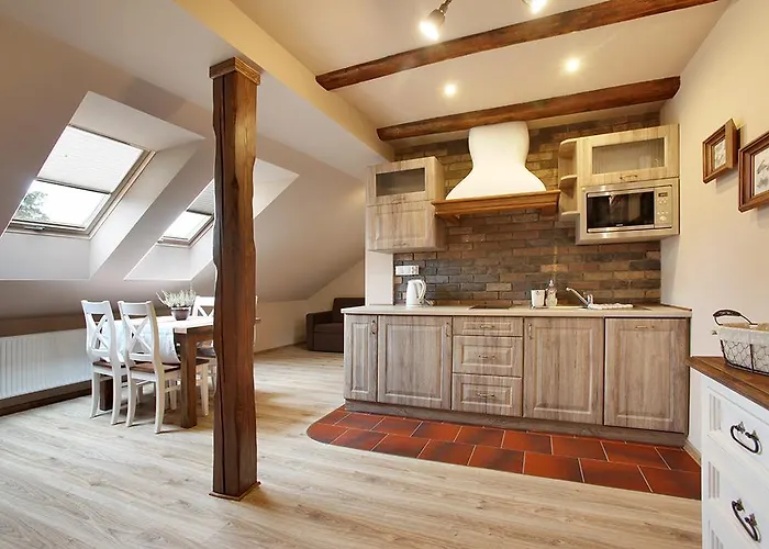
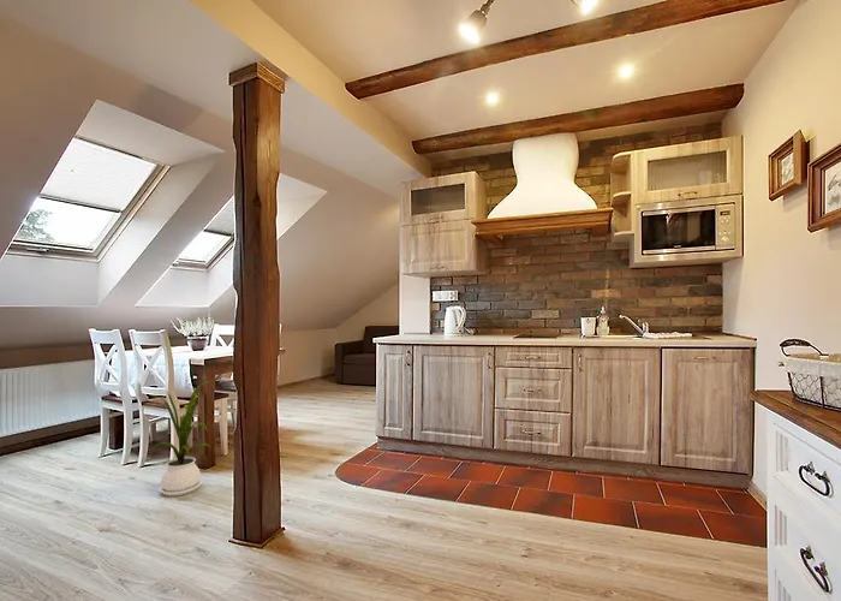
+ house plant [148,380,211,498]
